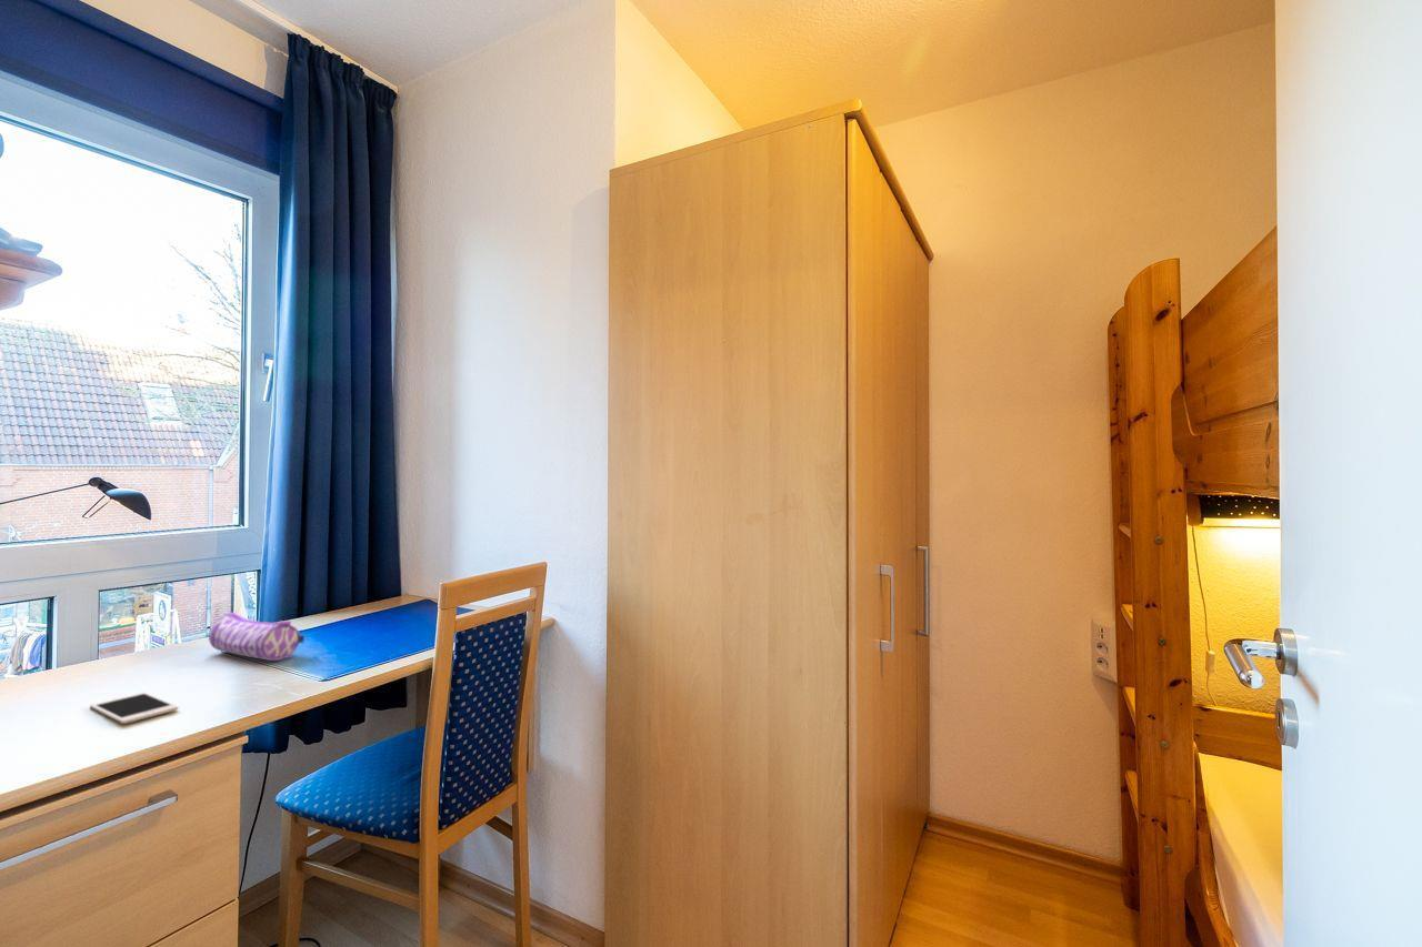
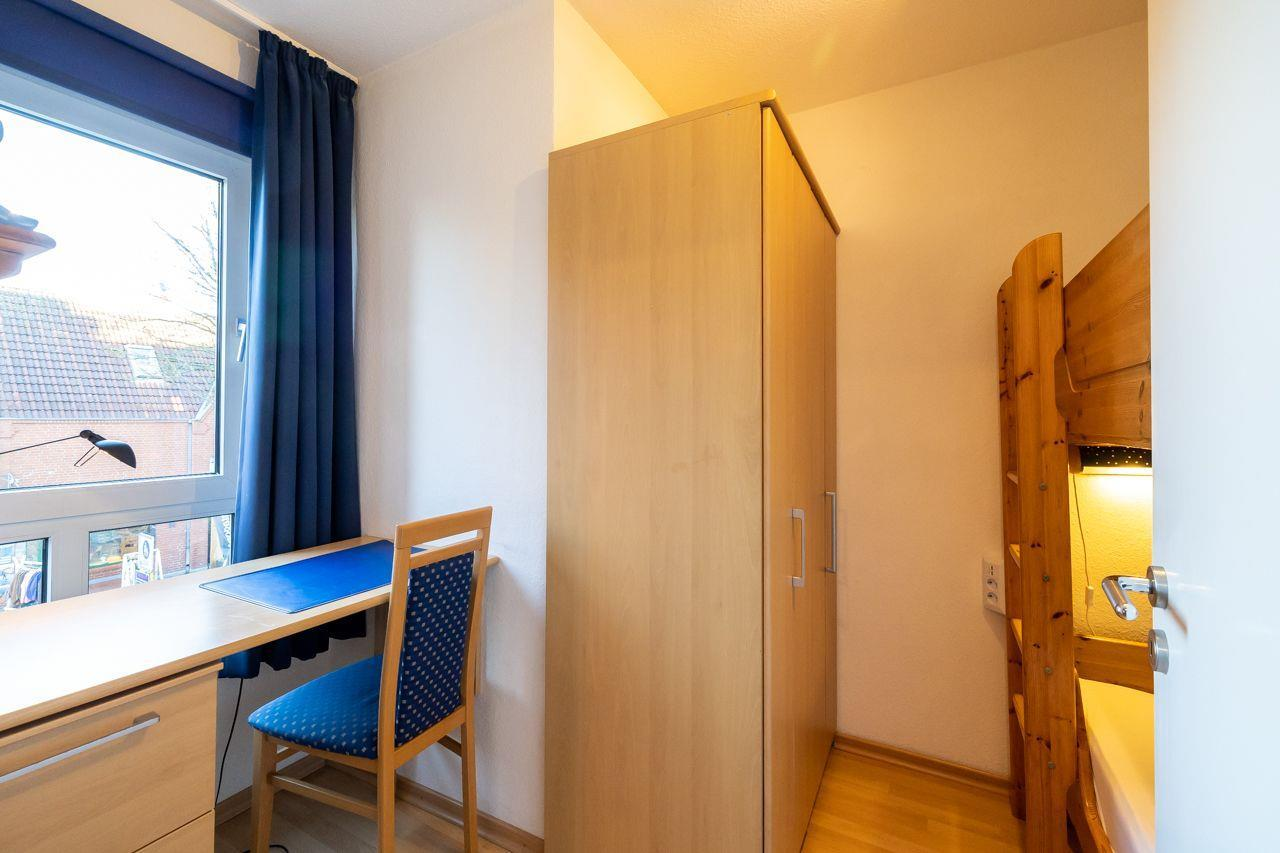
- pencil case [208,612,306,662]
- cell phone [89,692,179,725]
